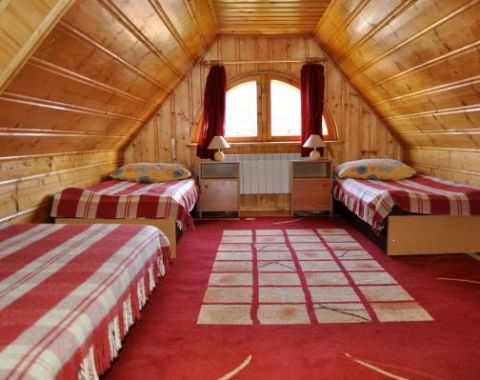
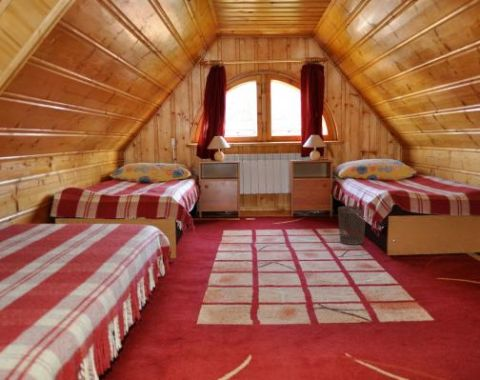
+ wastebasket [337,205,367,246]
